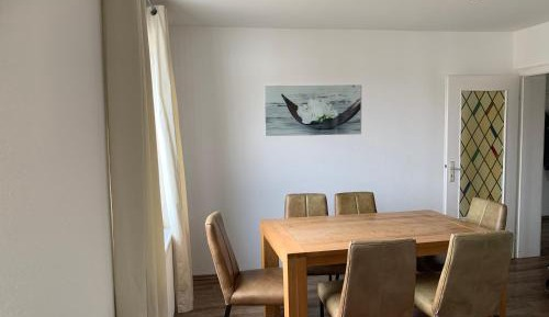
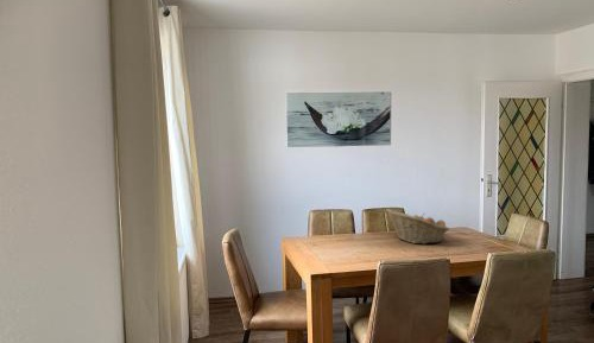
+ fruit basket [385,208,450,246]
